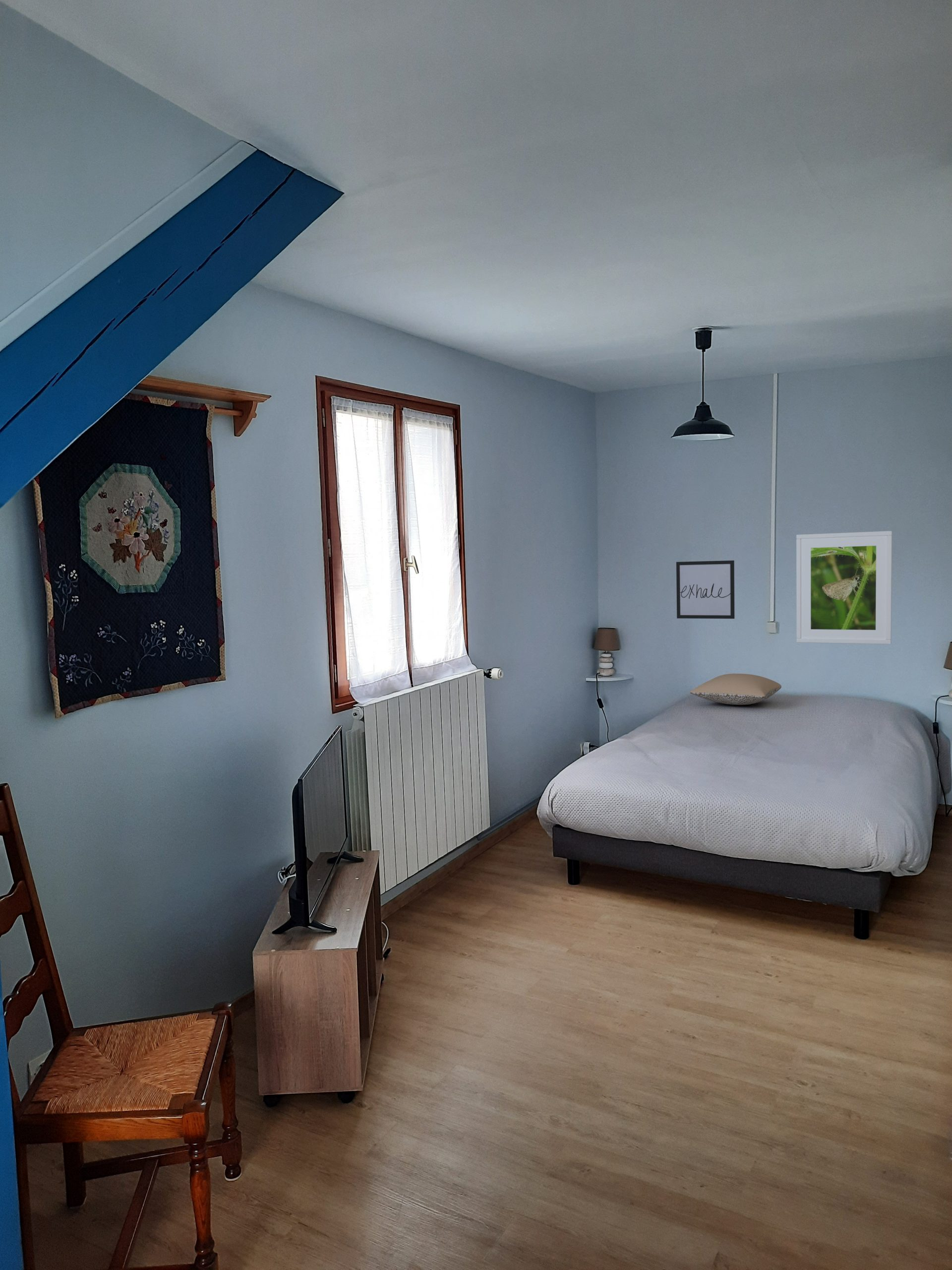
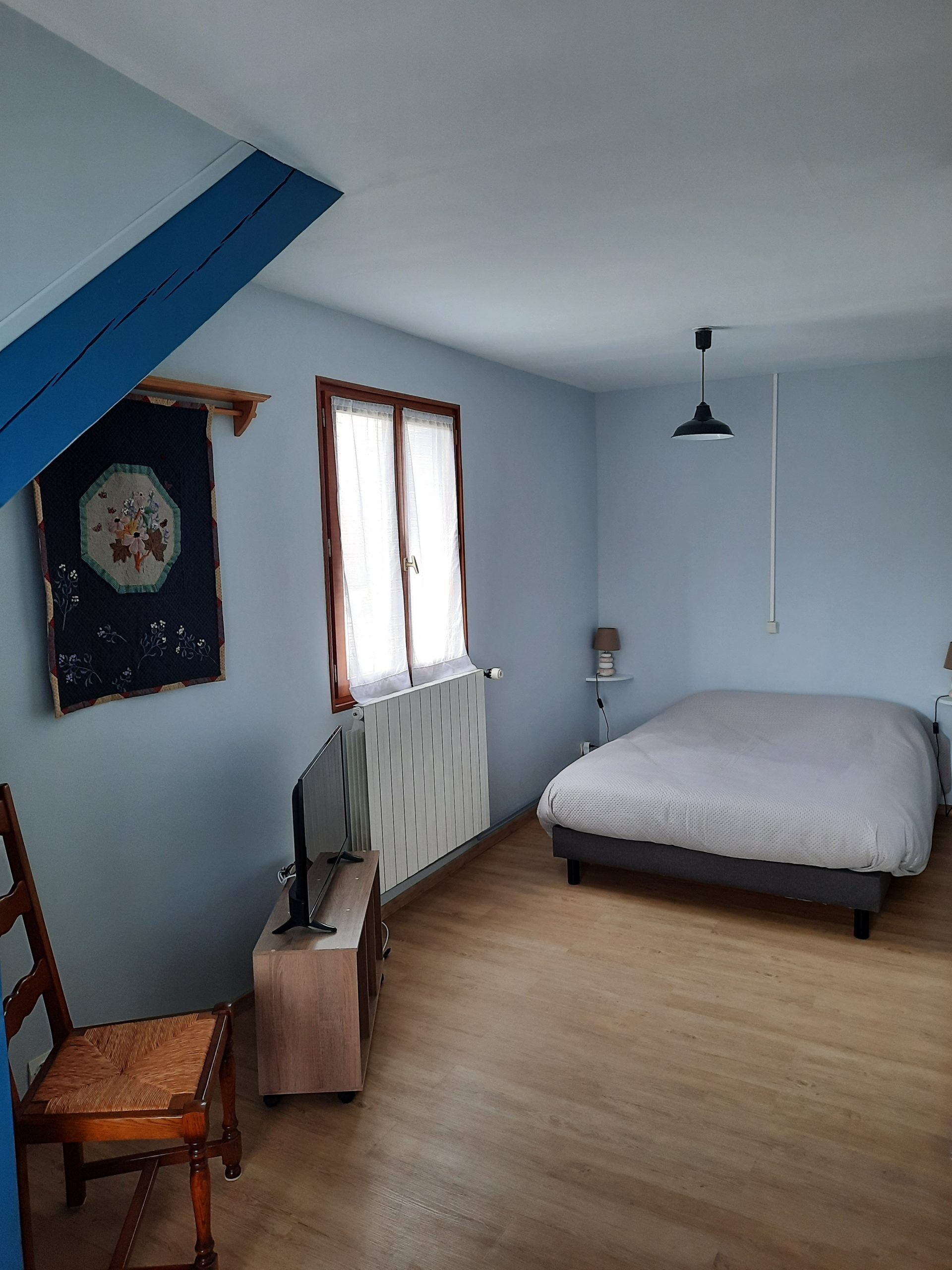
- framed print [796,530,892,645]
- pillow [689,673,782,705]
- wall art [676,560,735,619]
